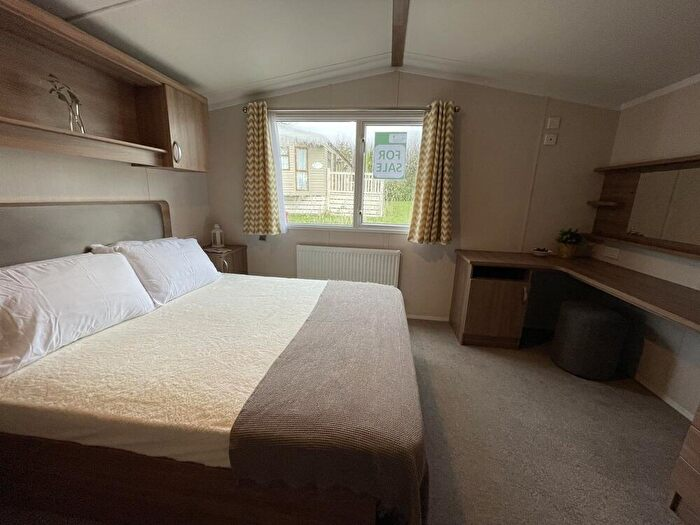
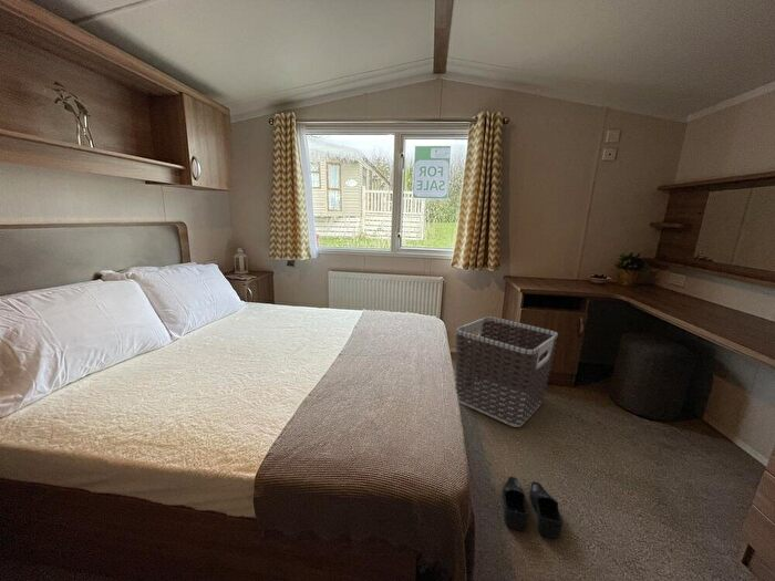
+ clothes hamper [454,315,559,428]
+ shoe [500,476,564,539]
